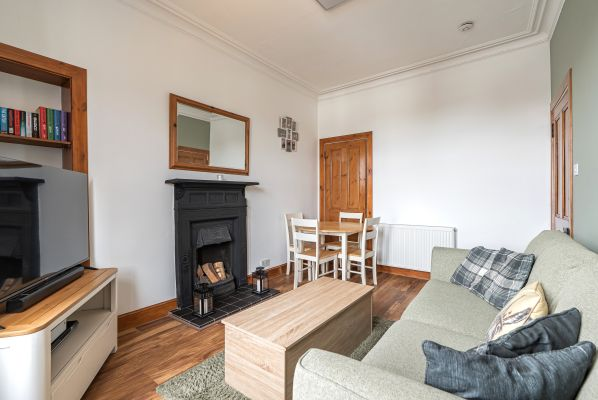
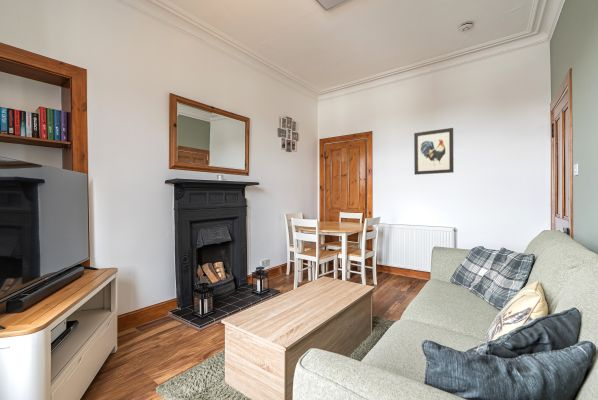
+ wall art [413,127,455,176]
